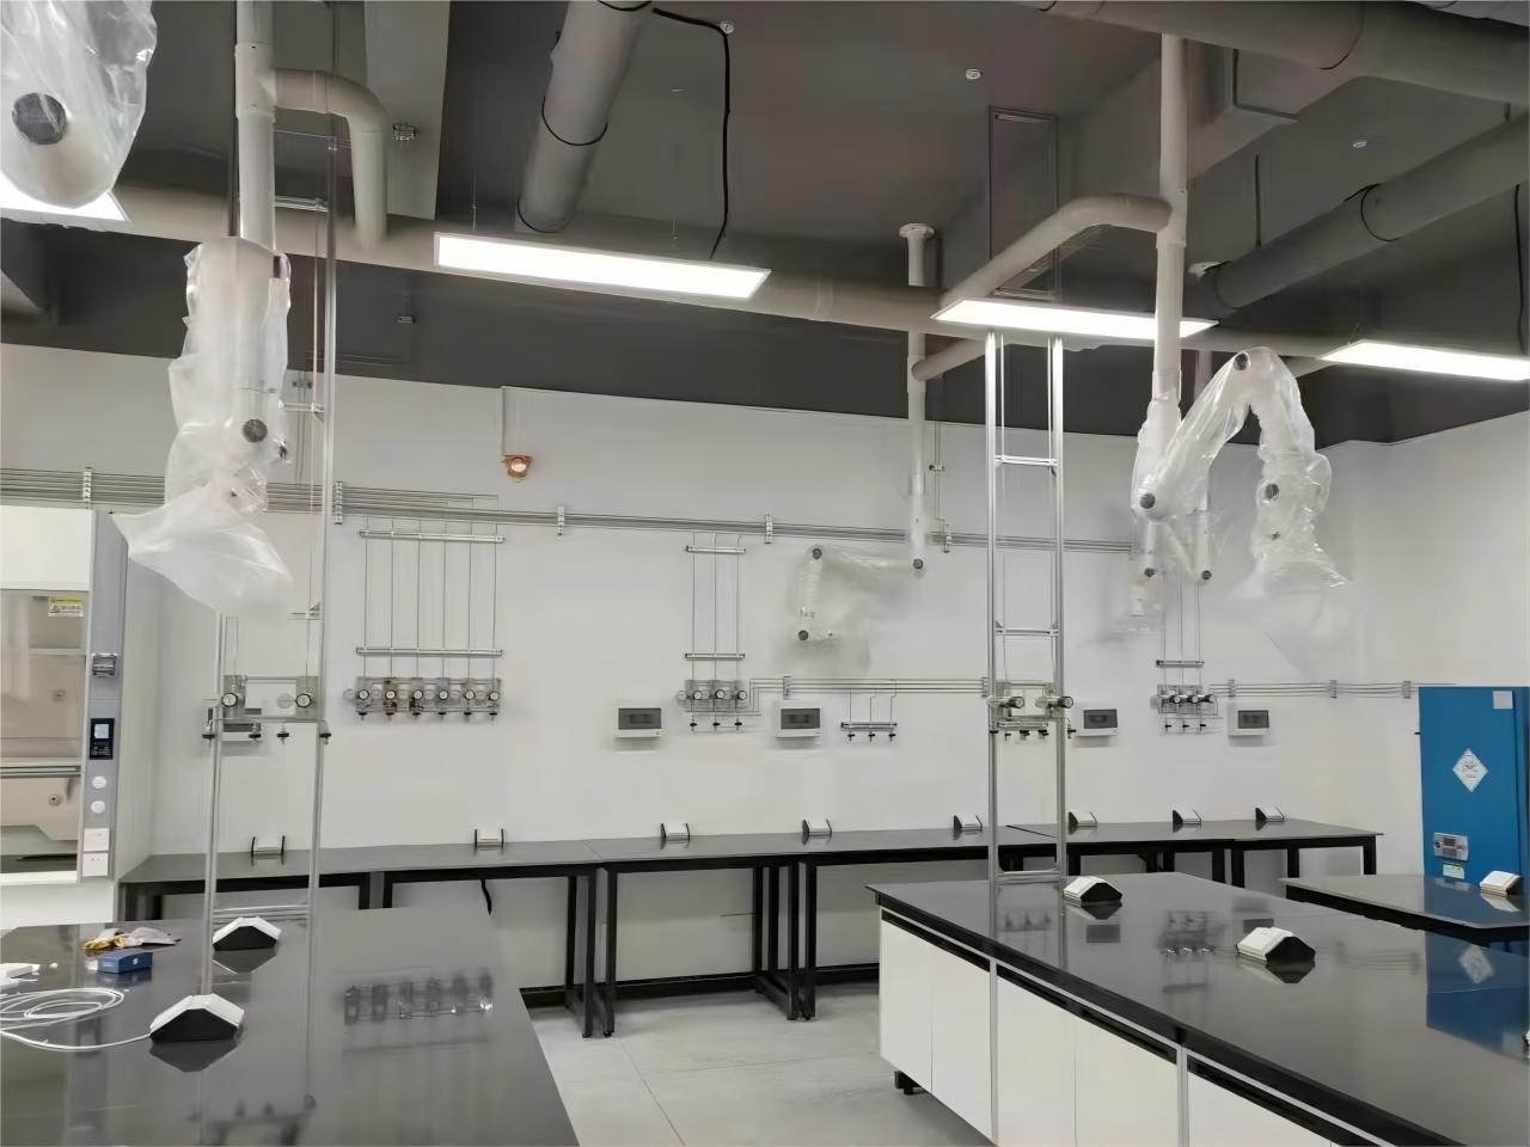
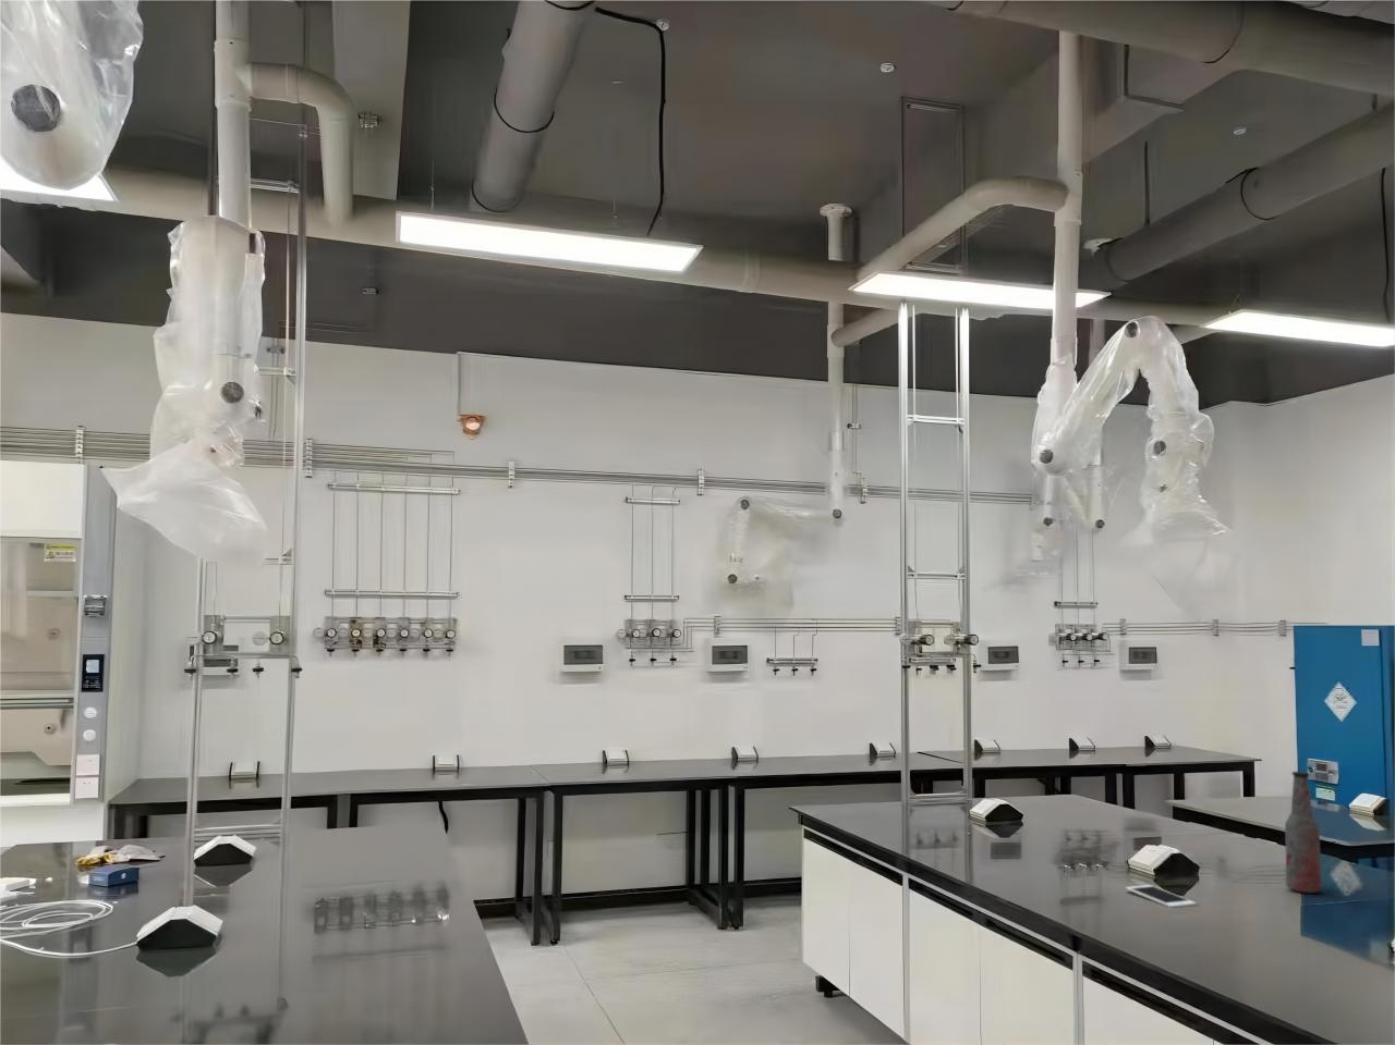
+ cell phone [1125,884,1196,909]
+ bottle [1284,771,1324,895]
